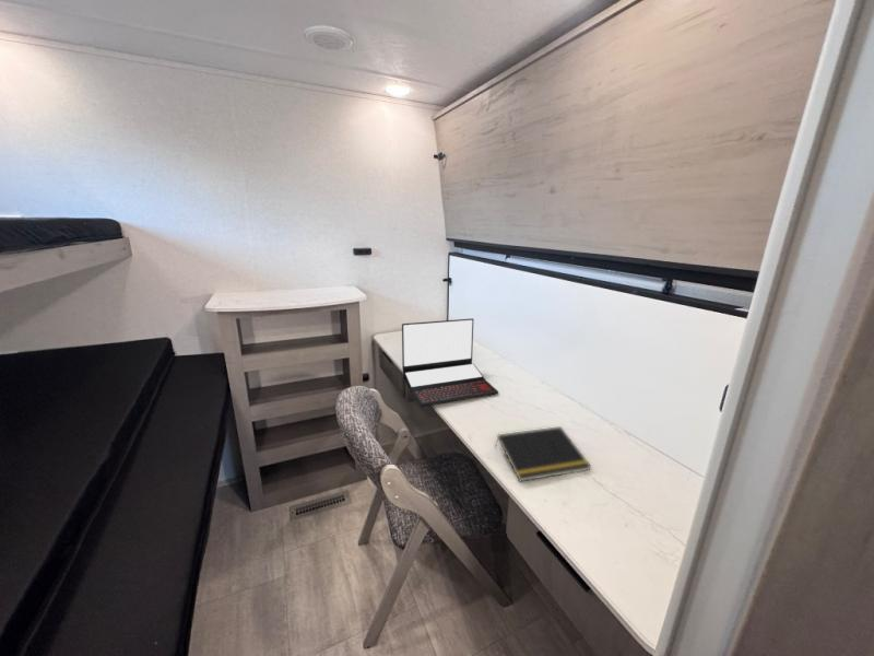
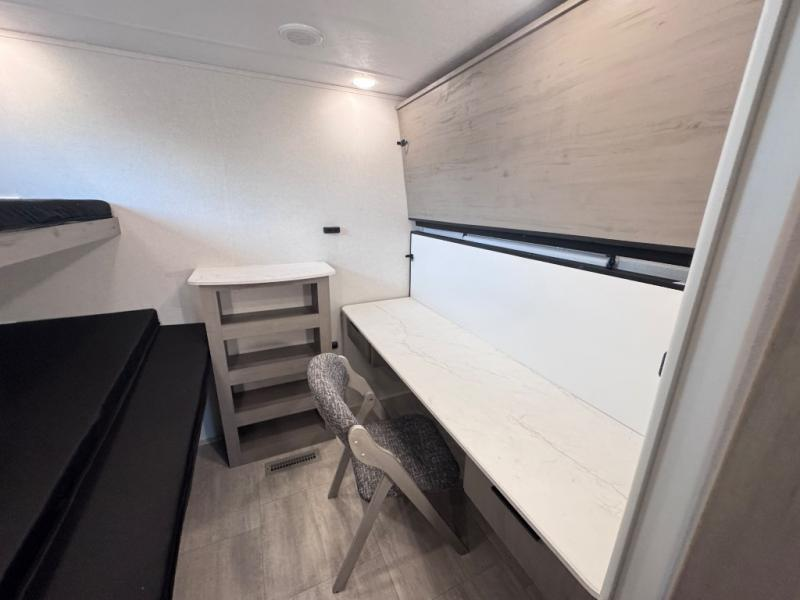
- laptop [401,317,499,408]
- notepad [494,425,592,482]
